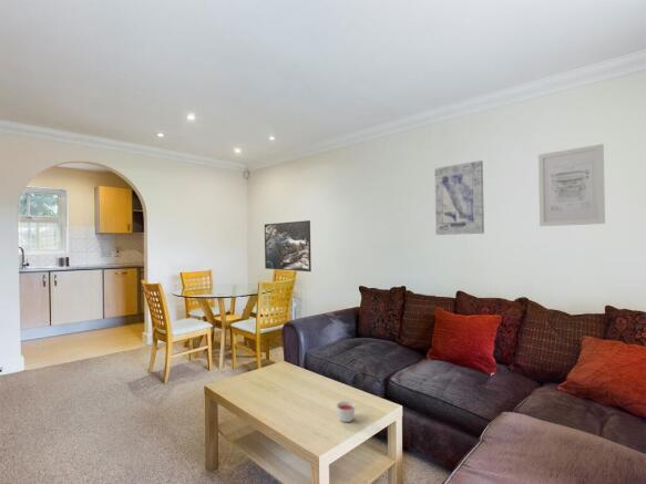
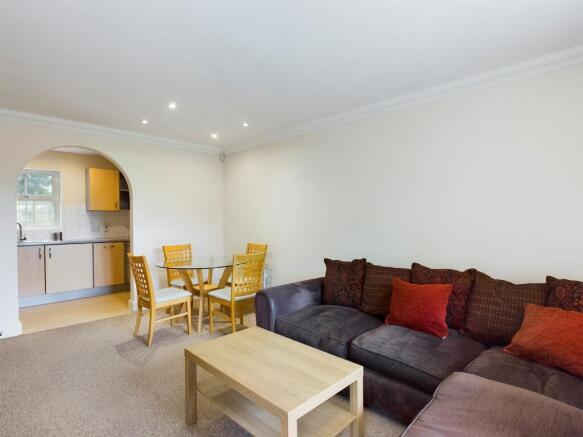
- wall art [537,143,606,227]
- candle [336,400,357,423]
- wall art [433,159,485,236]
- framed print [264,219,312,272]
